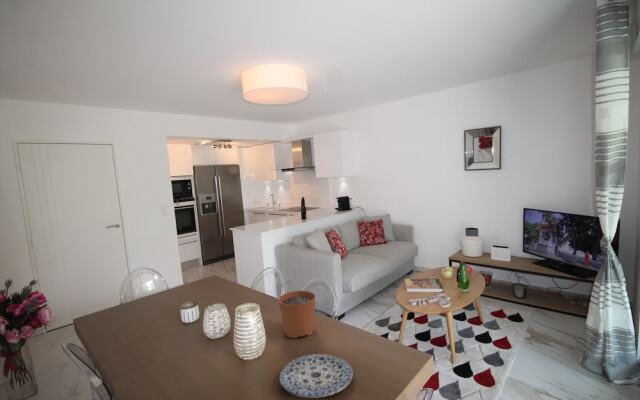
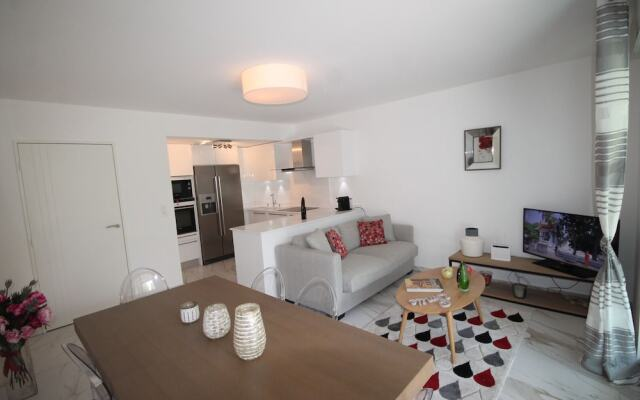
- plate [278,353,354,399]
- plant pot [277,278,316,339]
